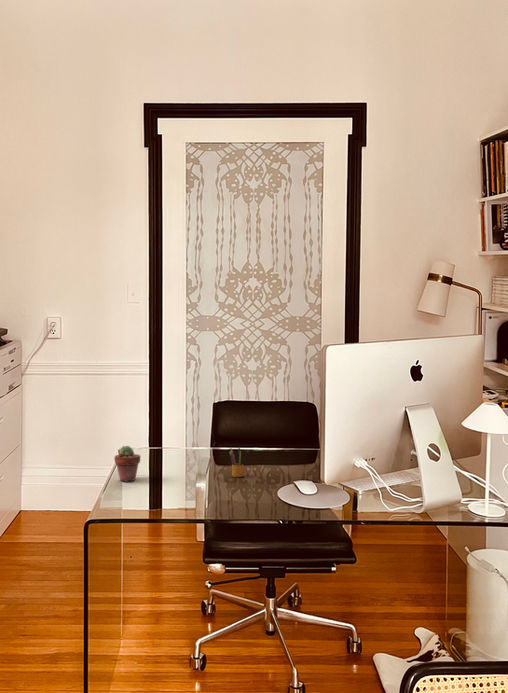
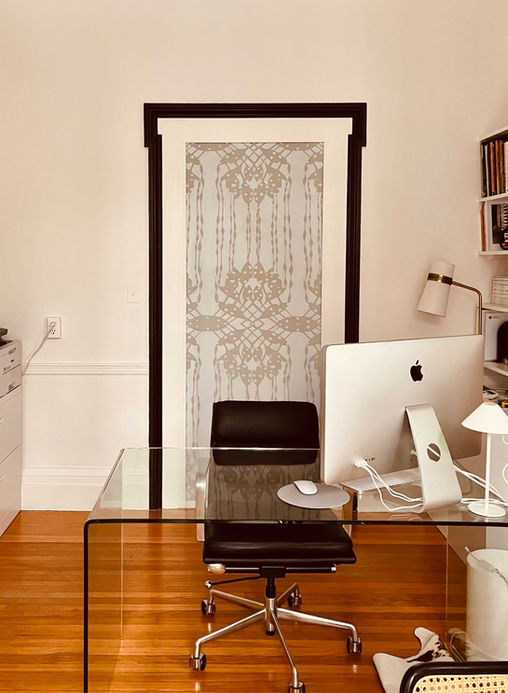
- potted succulent [113,445,141,482]
- pencil box [229,446,249,478]
